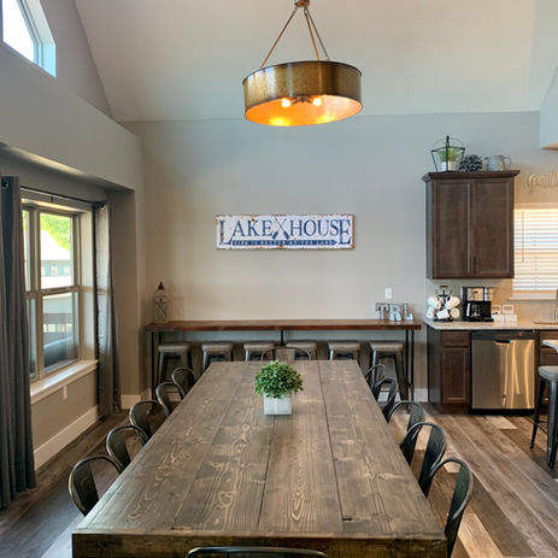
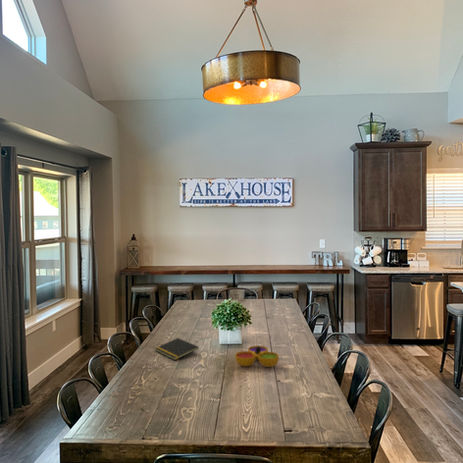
+ notepad [154,337,200,361]
+ decorative bowl [234,345,280,368]
